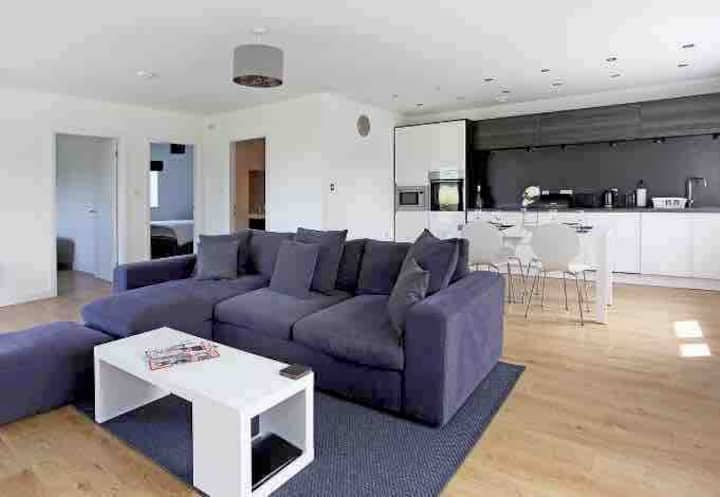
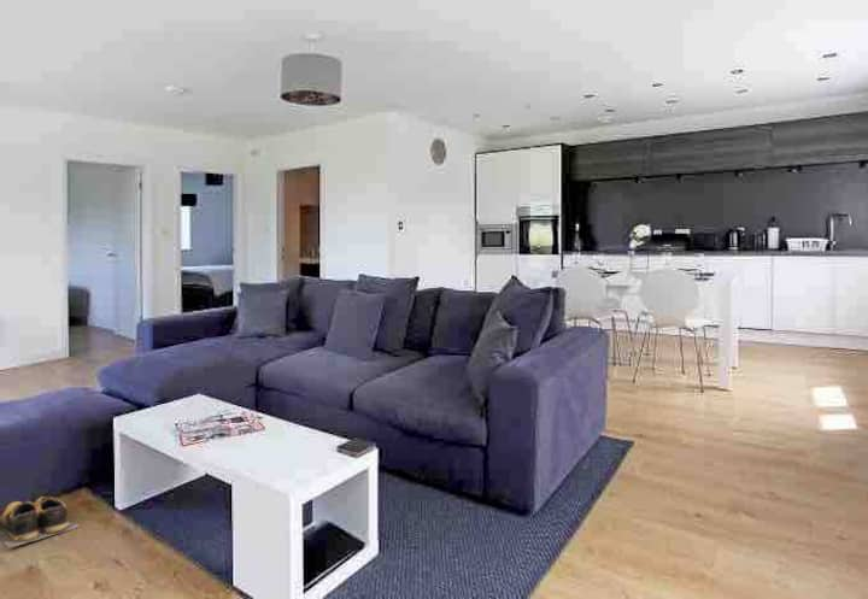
+ shoes [0,495,81,550]
